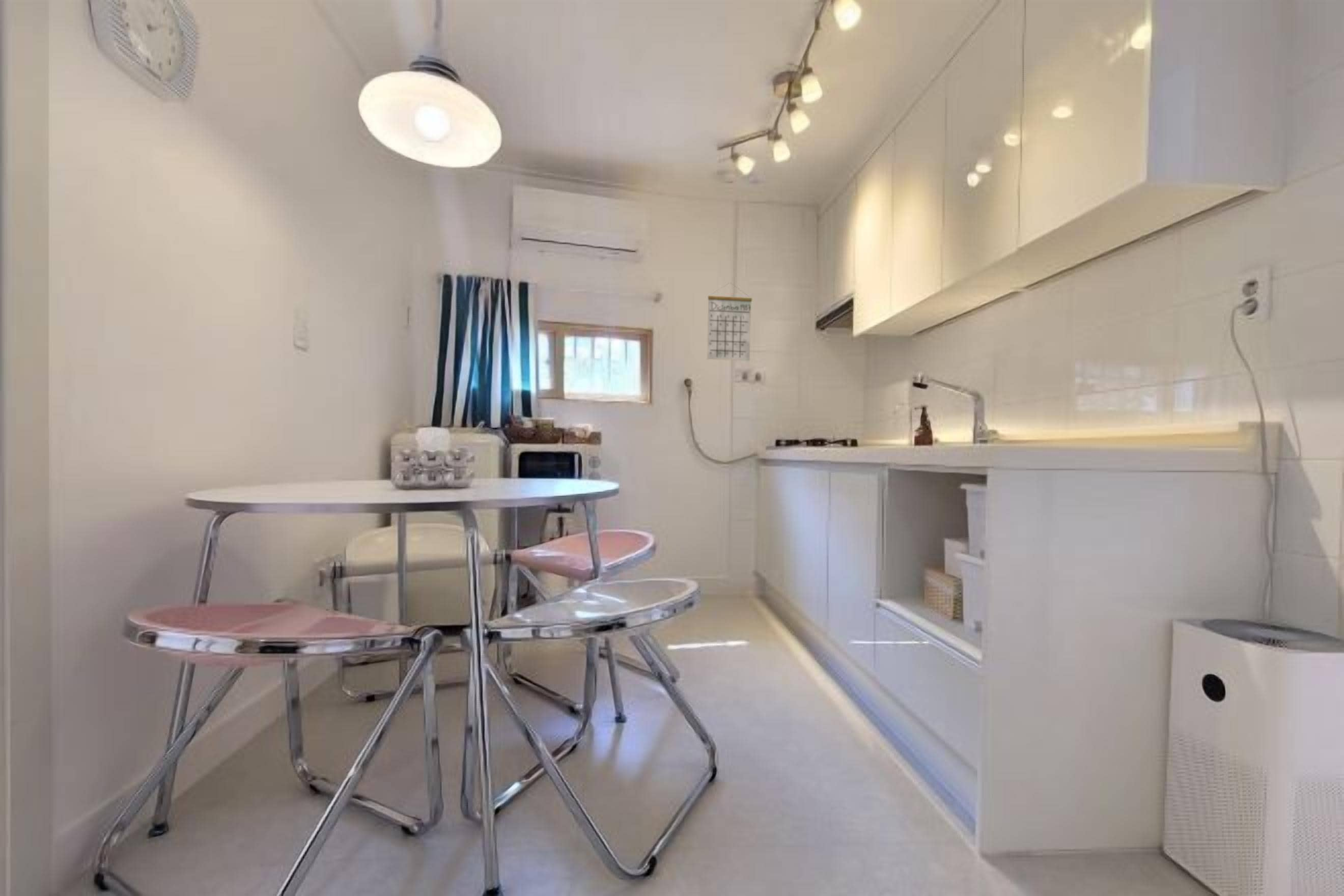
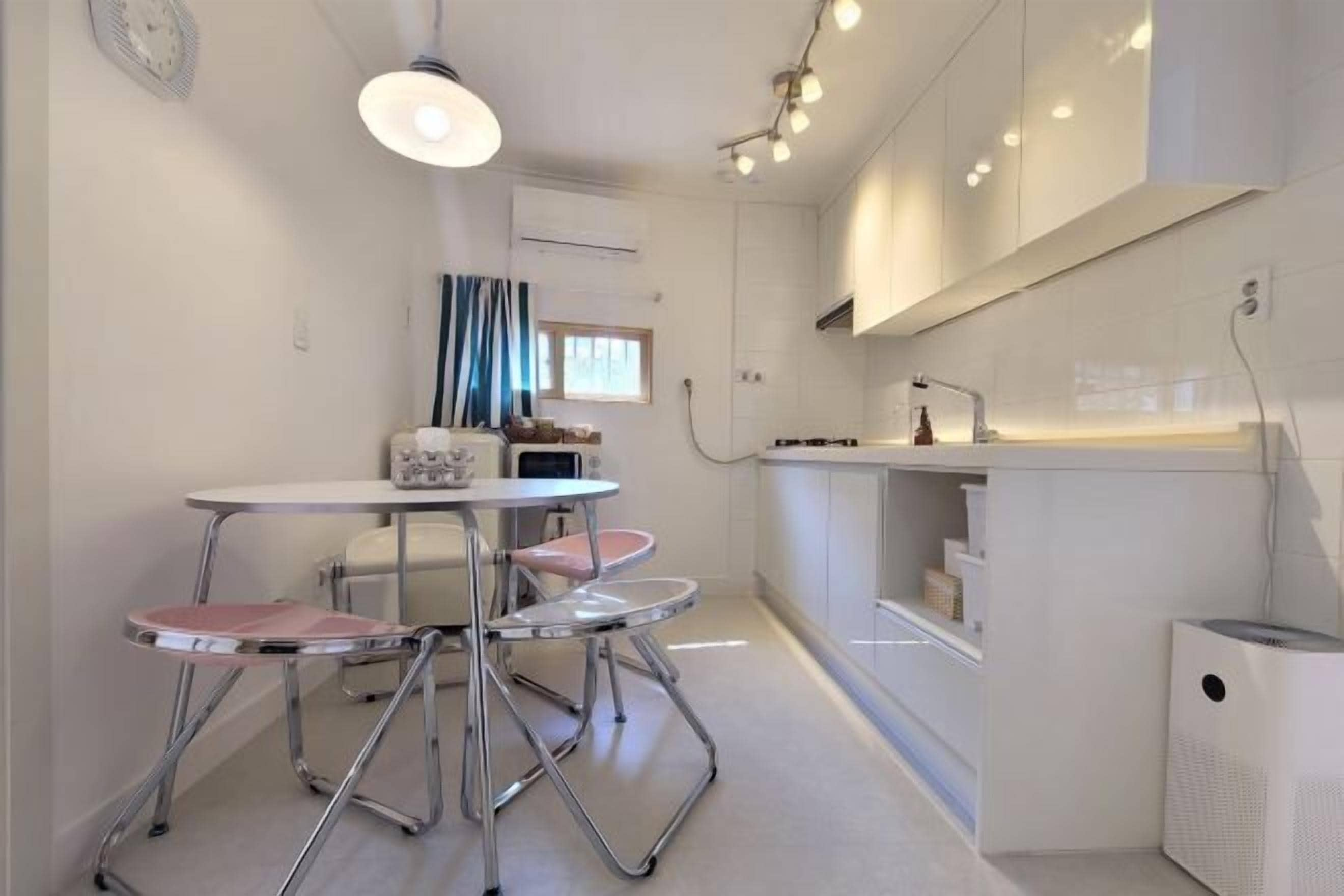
- calendar [707,282,752,361]
